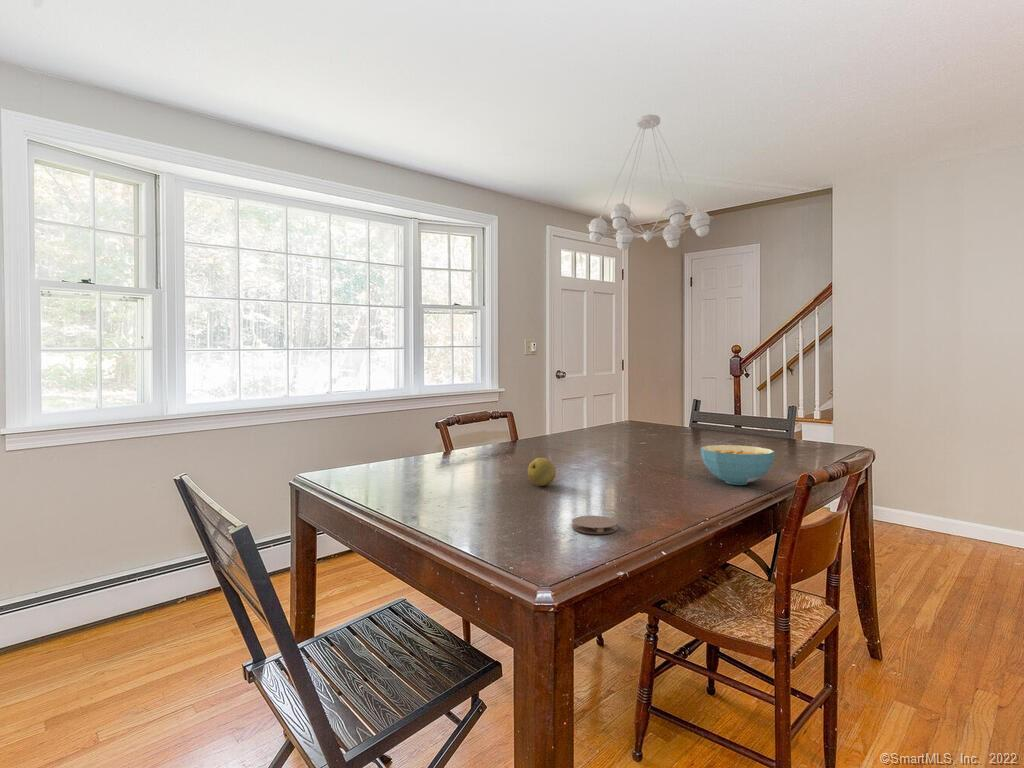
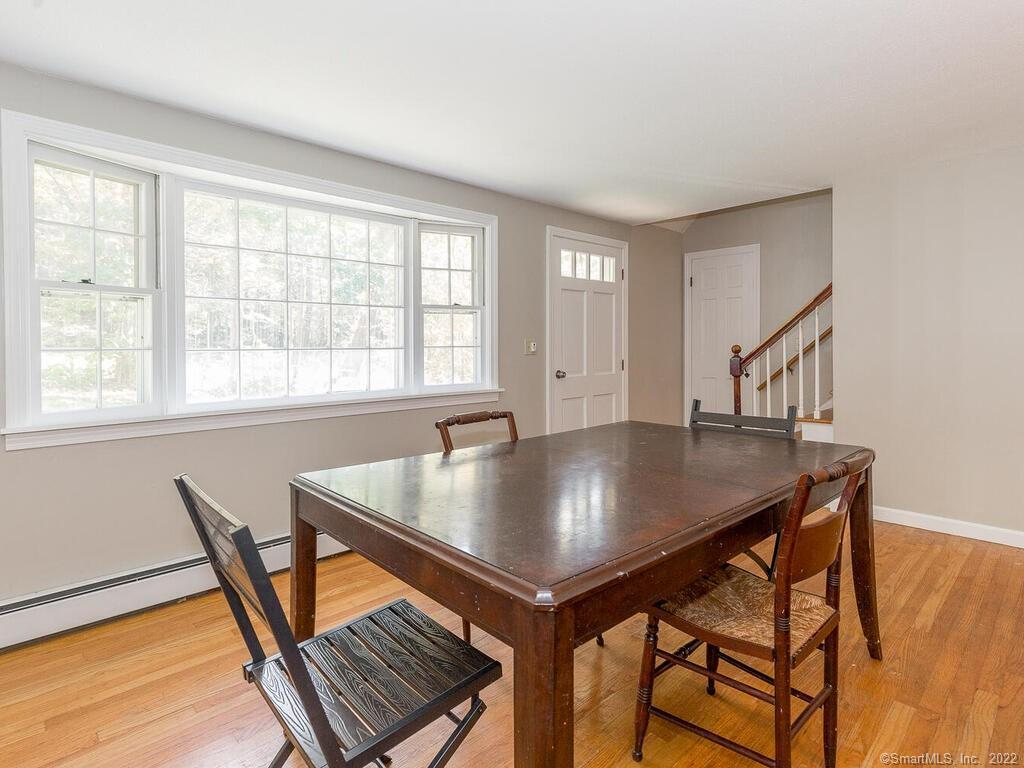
- fruit [527,457,557,487]
- cereal bowl [700,444,776,486]
- coaster [571,515,618,535]
- chandelier [586,114,714,251]
